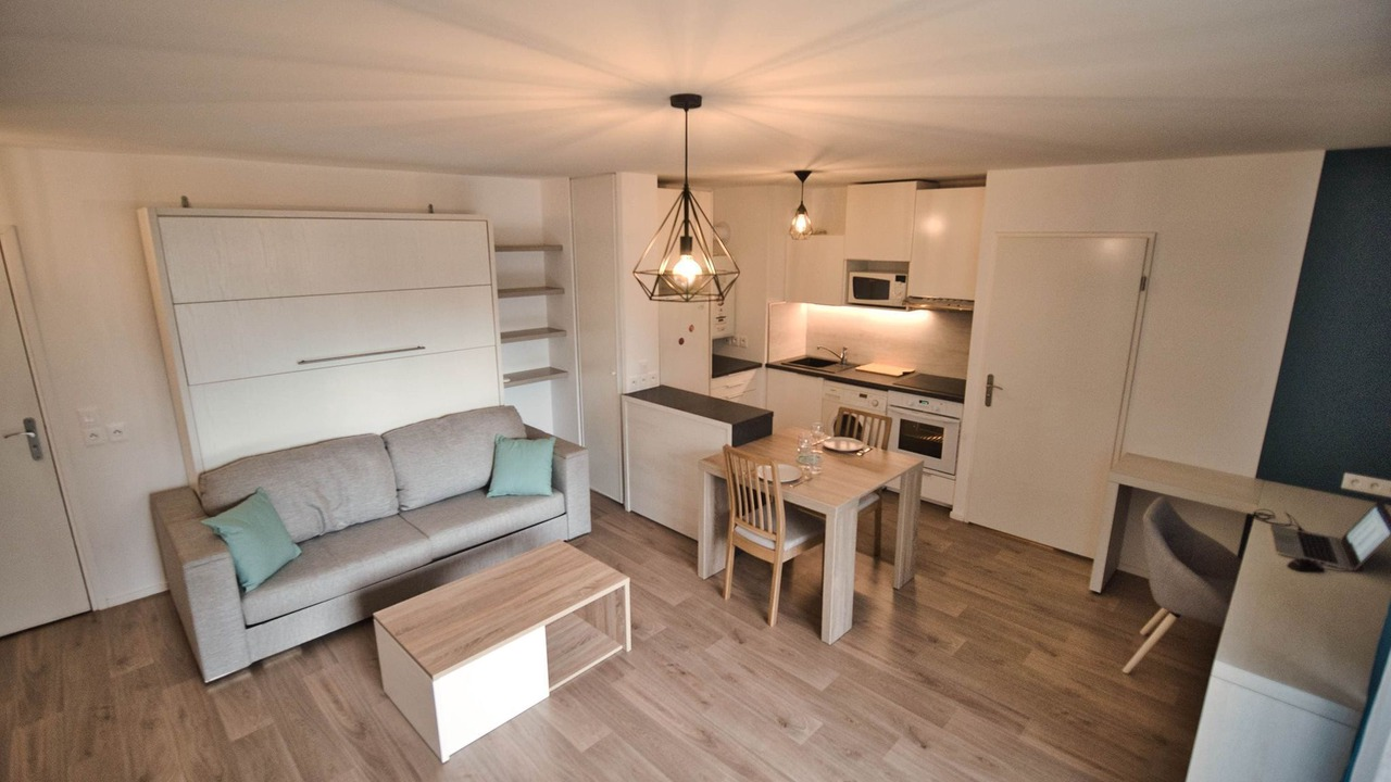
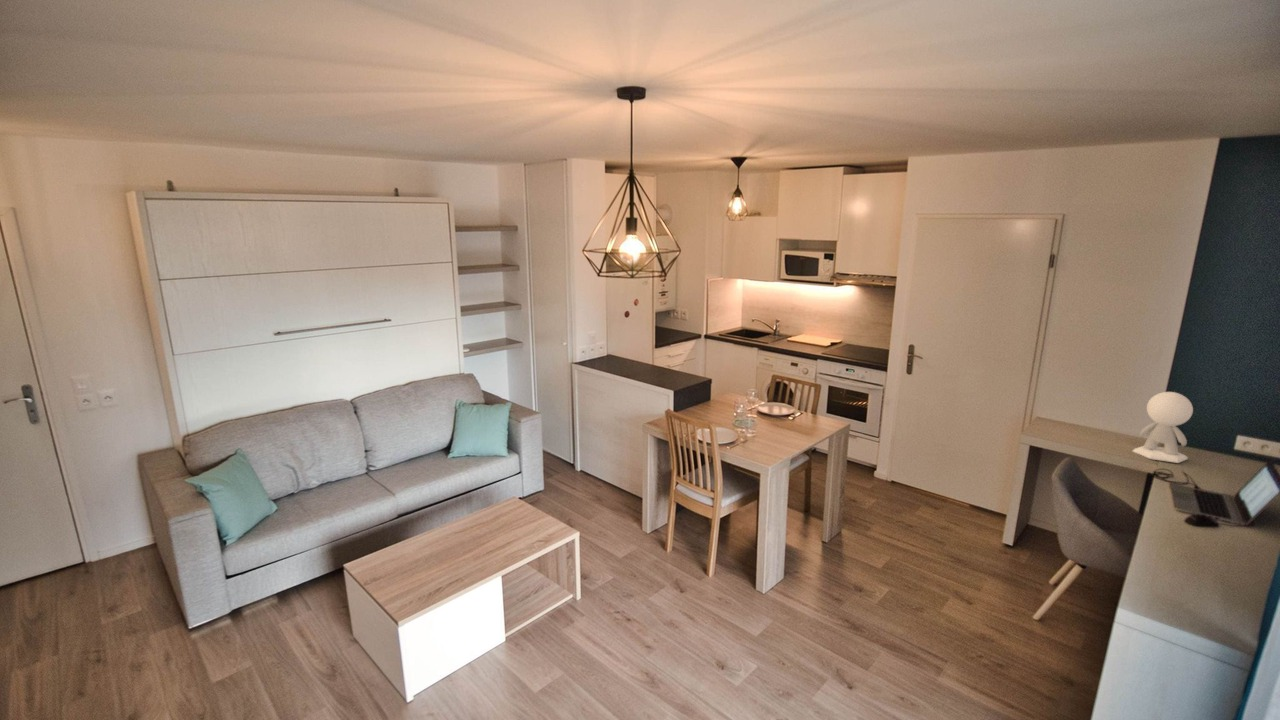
+ desk lamp [1132,391,1194,464]
